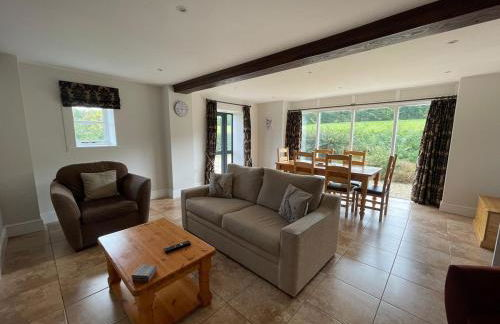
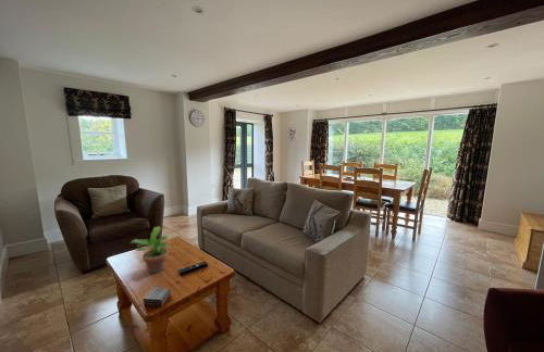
+ potted plant [129,225,172,274]
